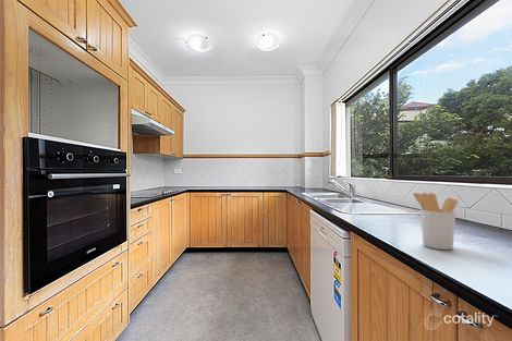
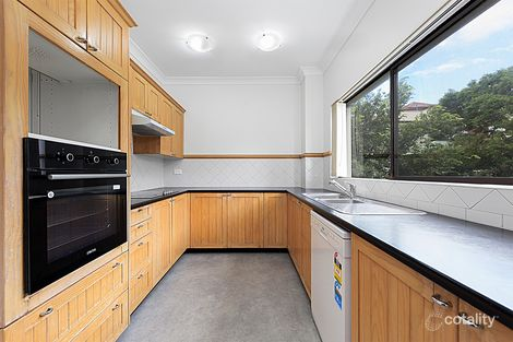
- utensil holder [412,192,460,251]
